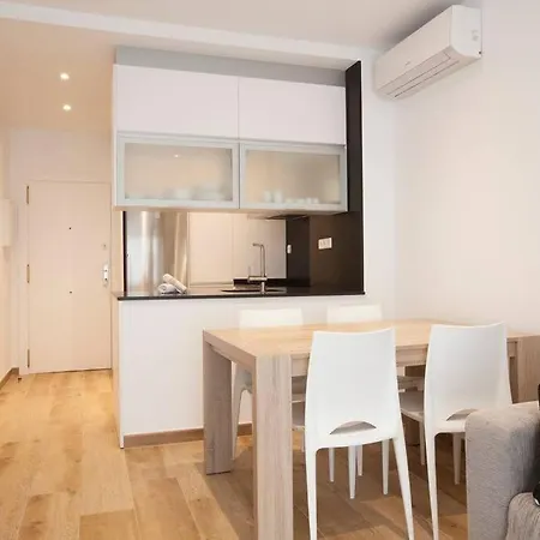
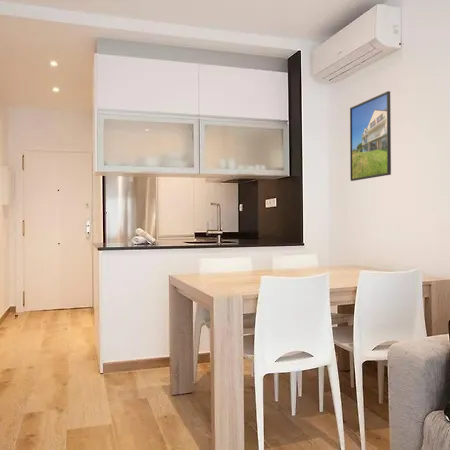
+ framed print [349,90,392,182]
